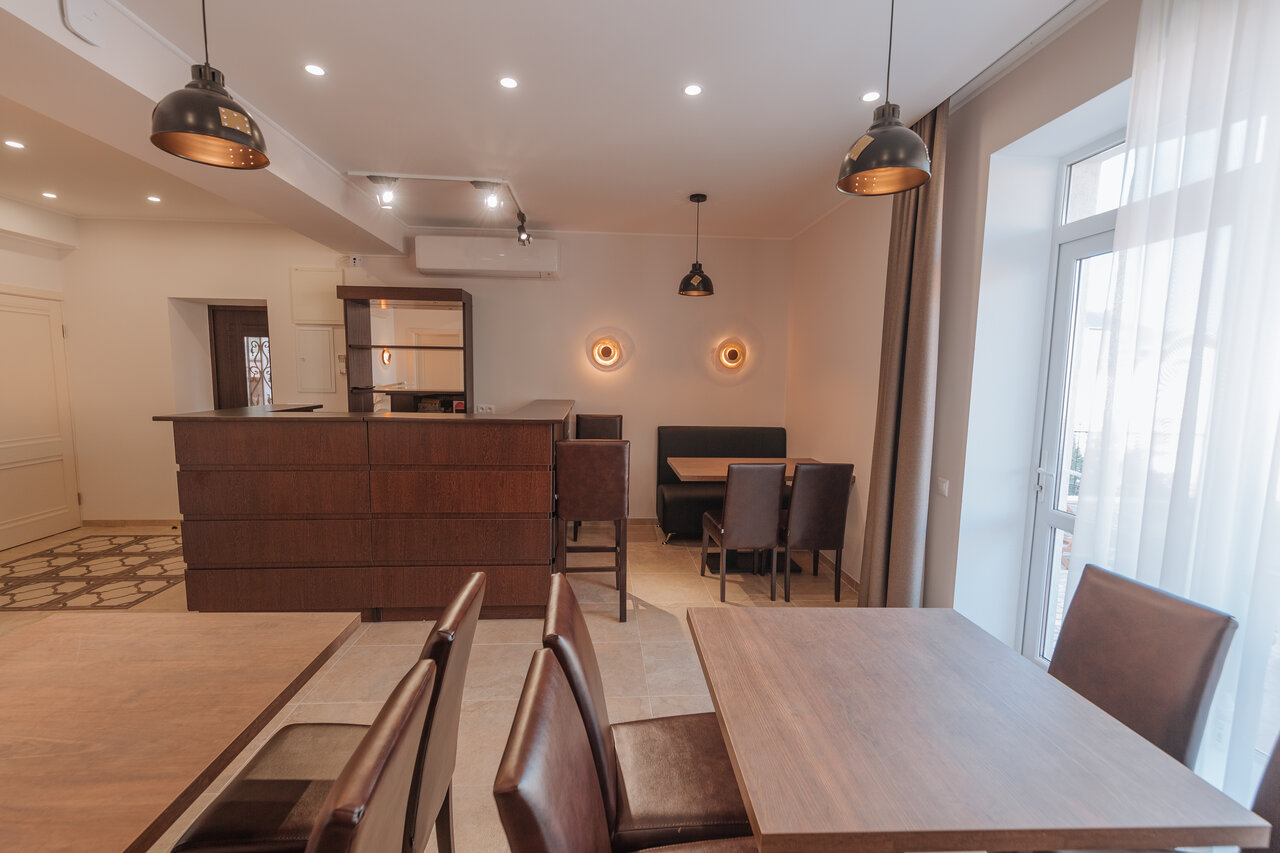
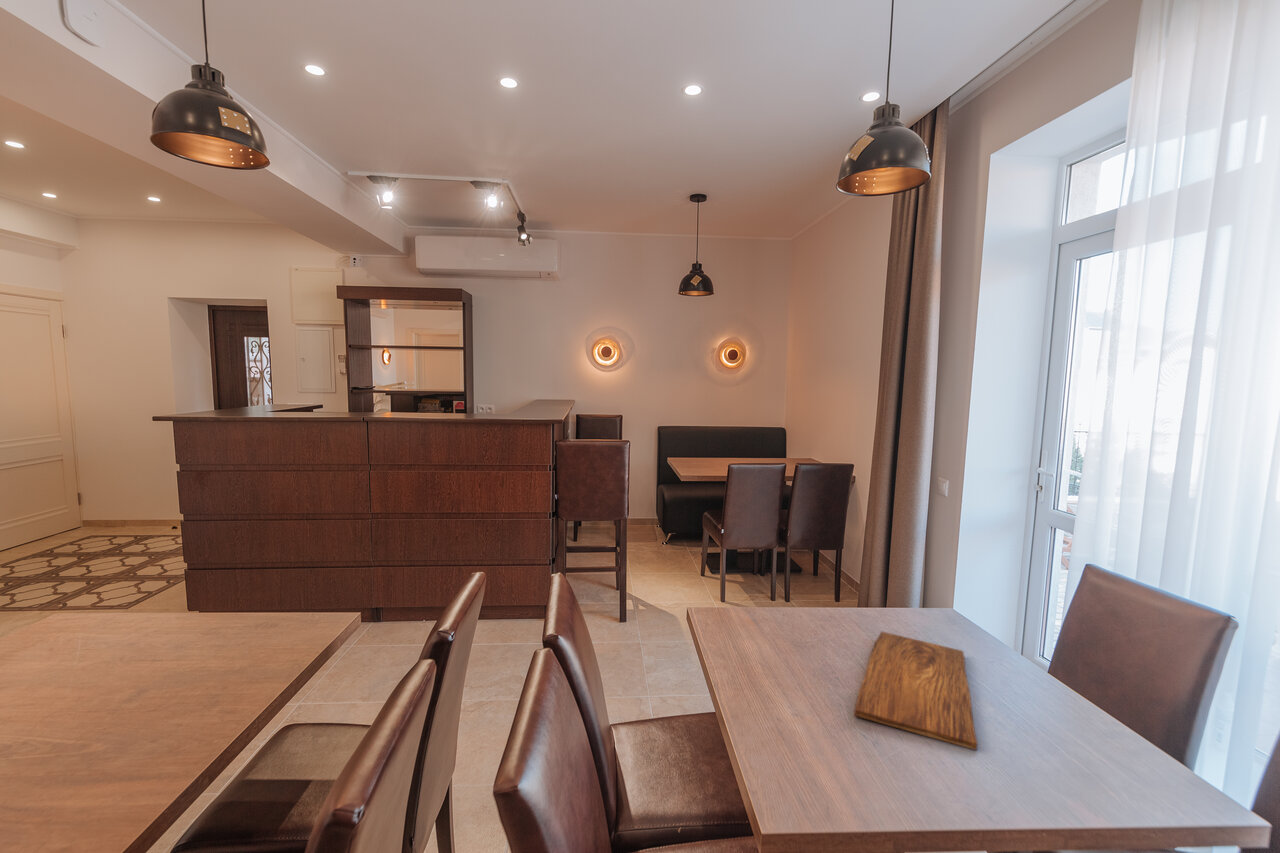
+ cutting board [853,631,978,751]
